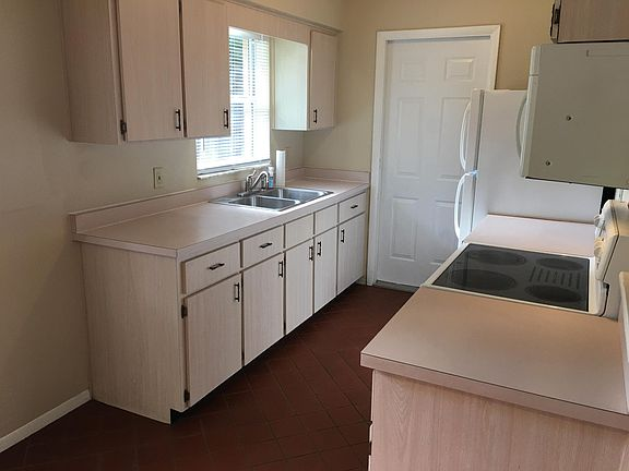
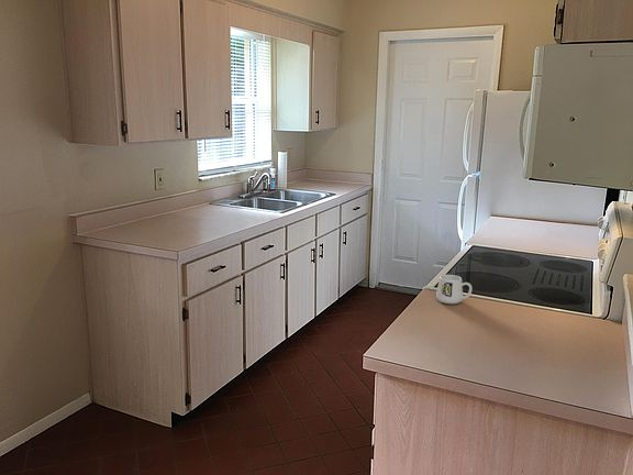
+ mug [435,274,473,305]
